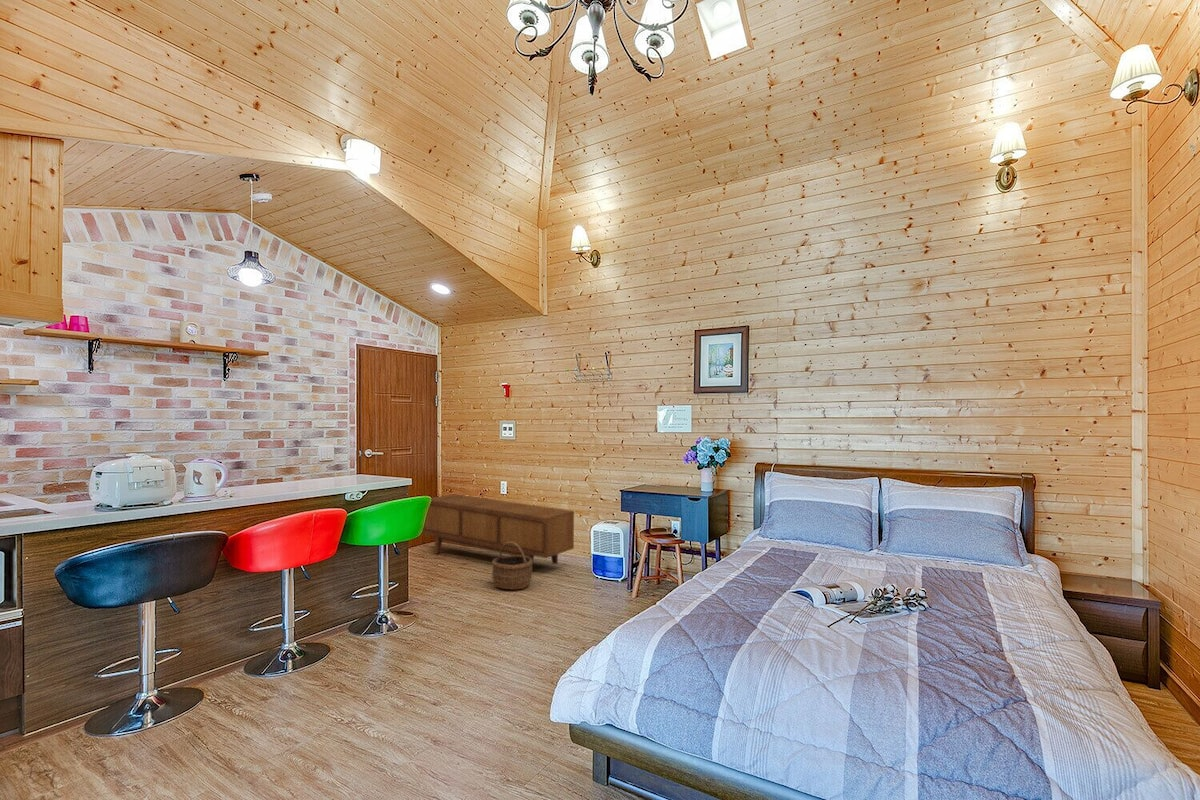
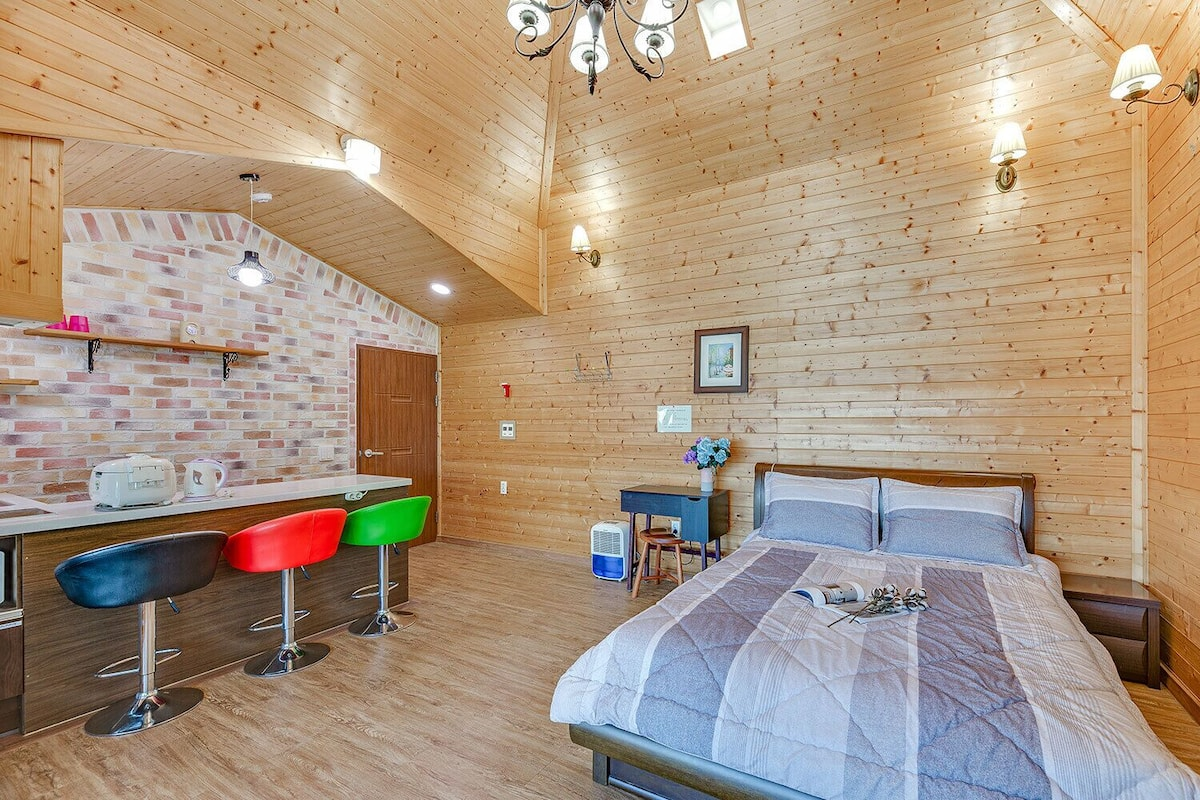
- sideboard [422,493,575,571]
- wicker basket [491,542,534,591]
